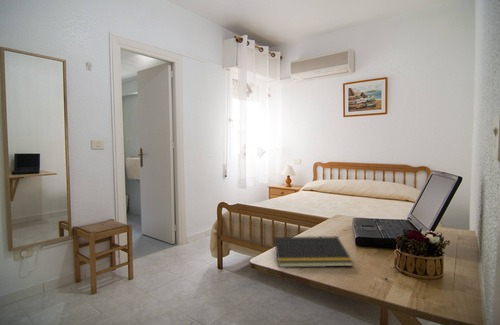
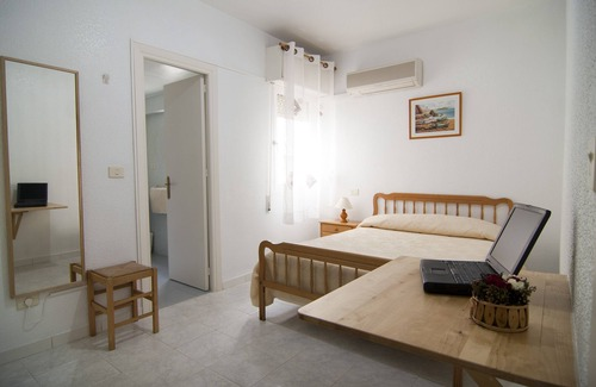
- notepad [271,235,354,268]
